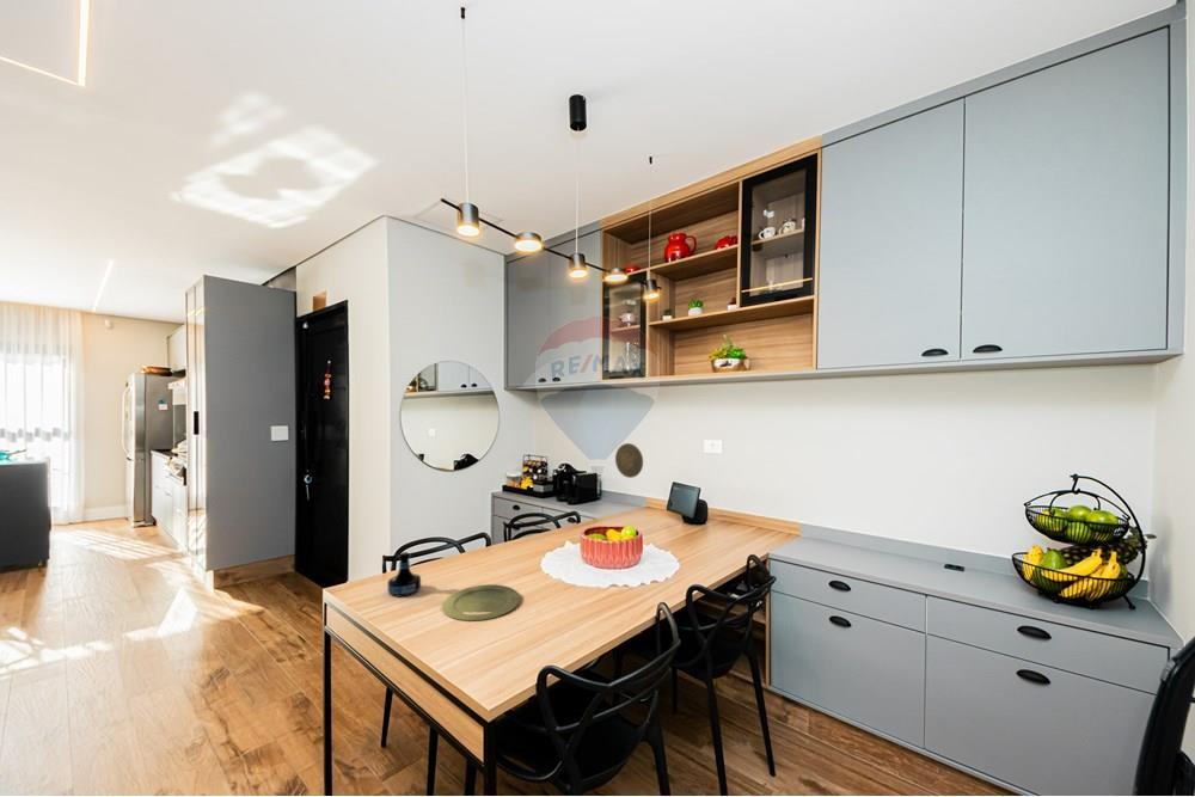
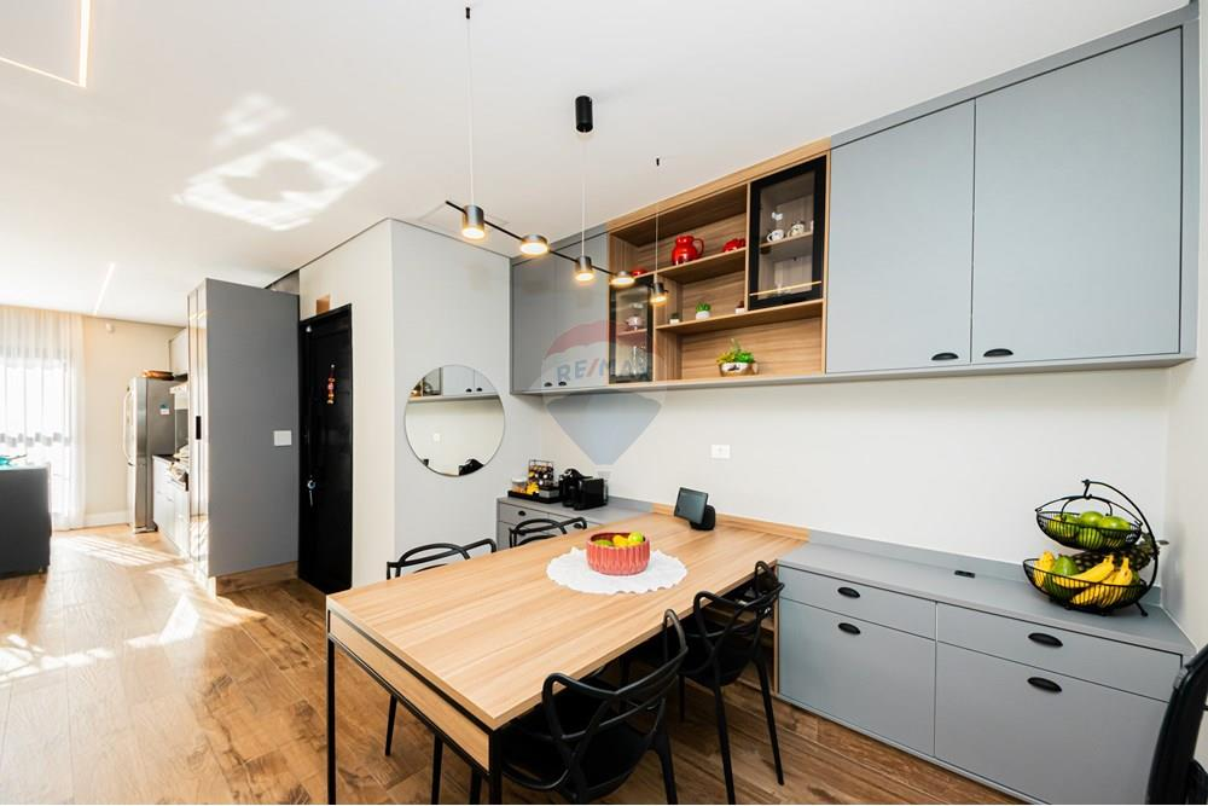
- tequila bottle [386,551,422,597]
- plate [441,583,521,623]
- decorative plate [614,442,644,479]
